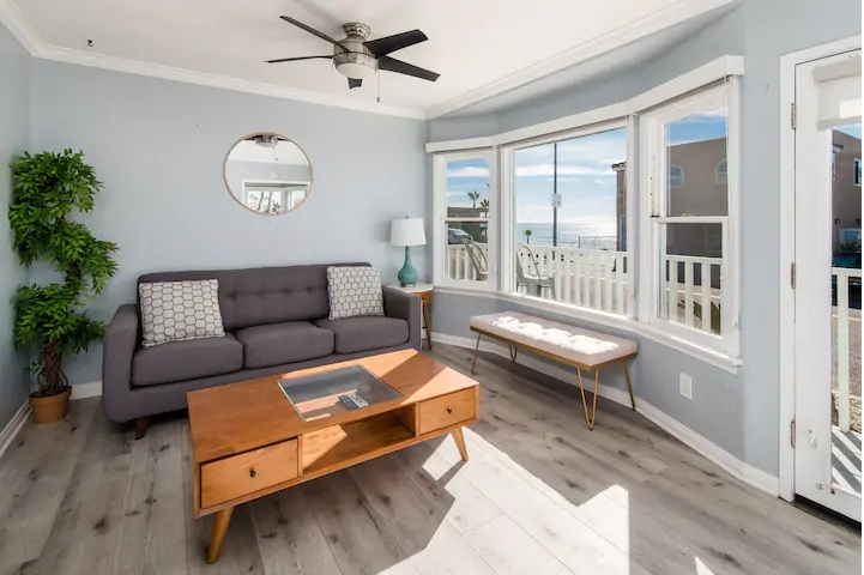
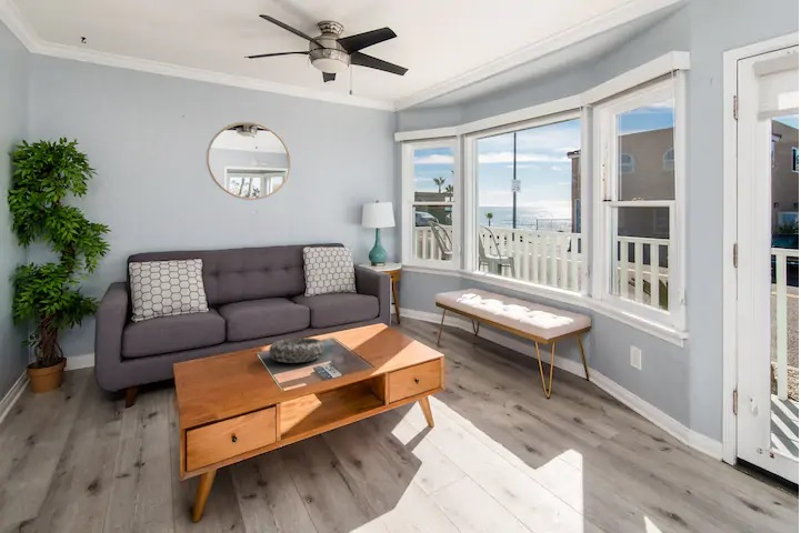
+ decorative bowl [268,336,326,364]
